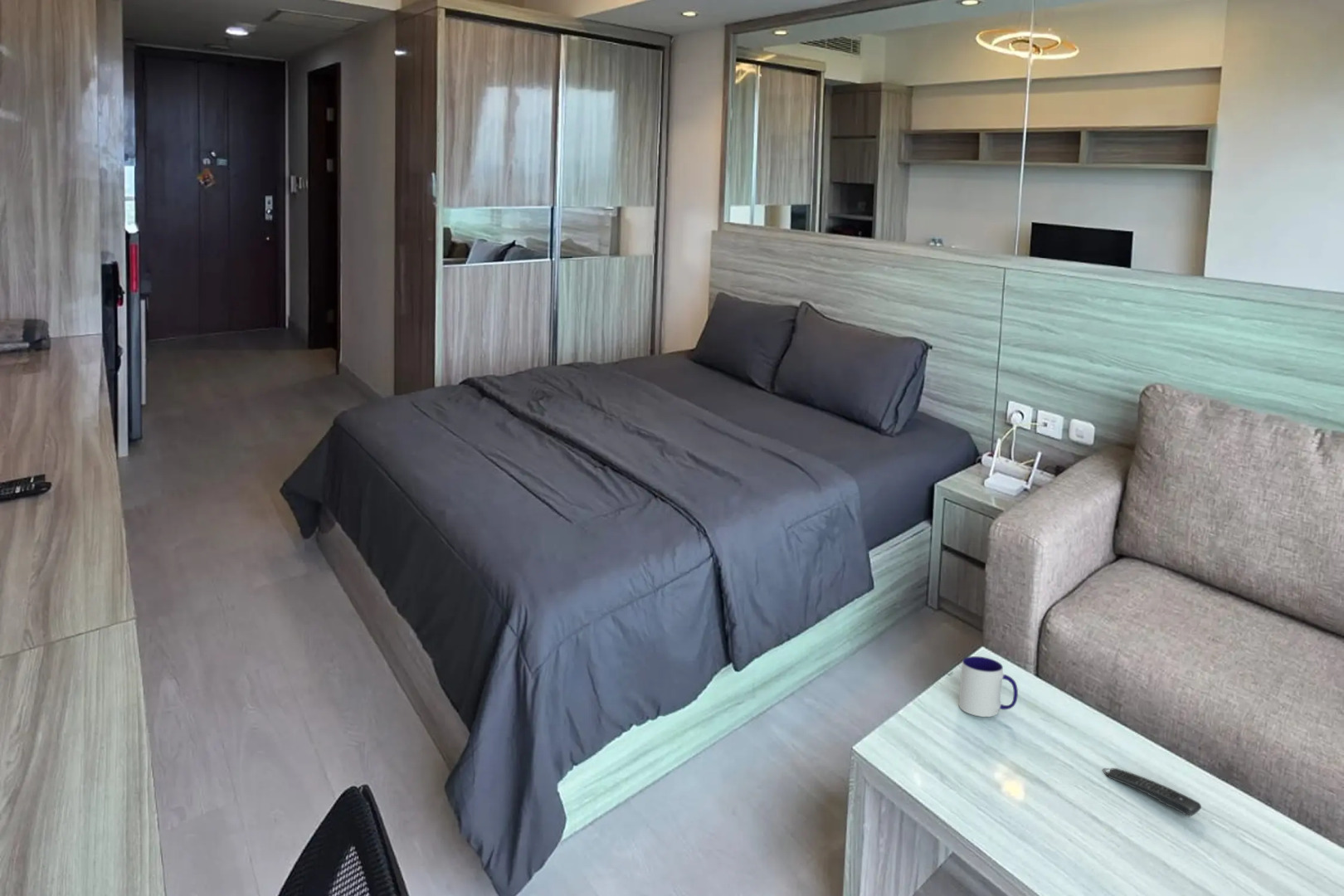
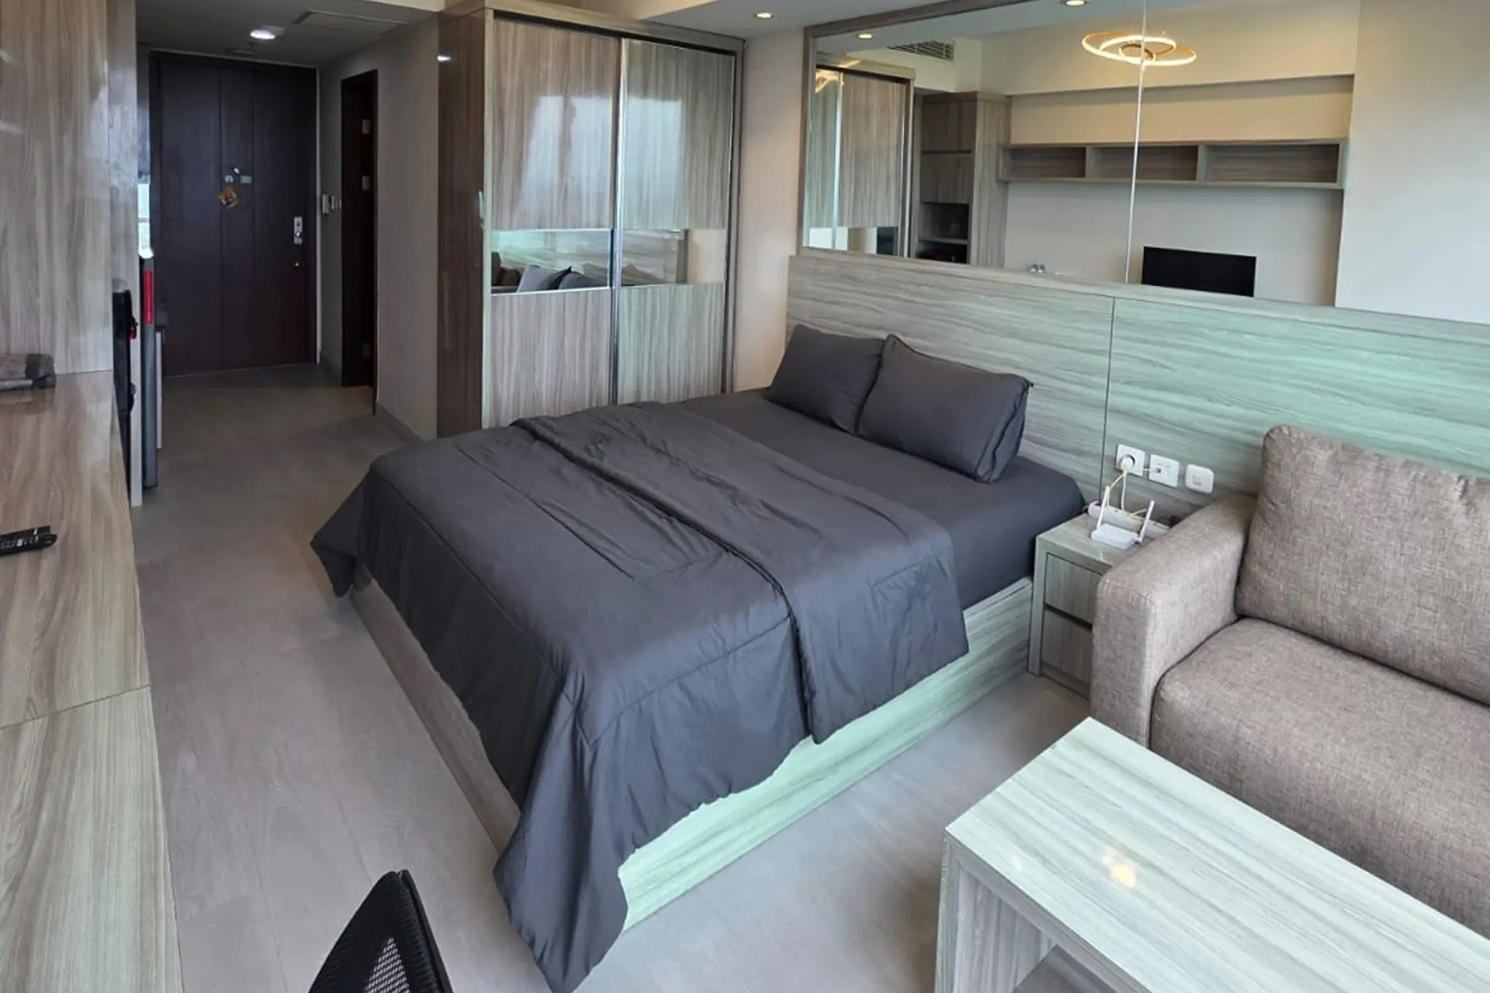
- mug [957,655,1019,718]
- remote control [1102,767,1202,818]
